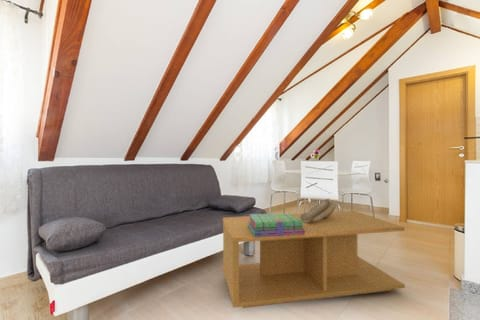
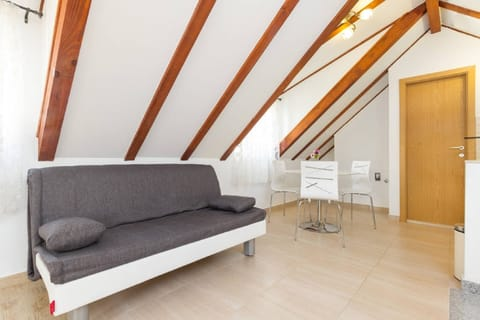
- decorative bowl [300,198,340,222]
- stack of books [247,212,305,237]
- coffee table [222,210,406,309]
